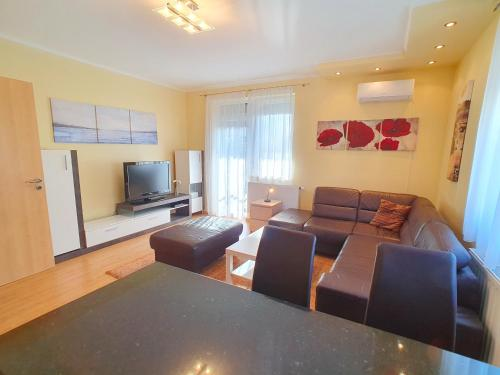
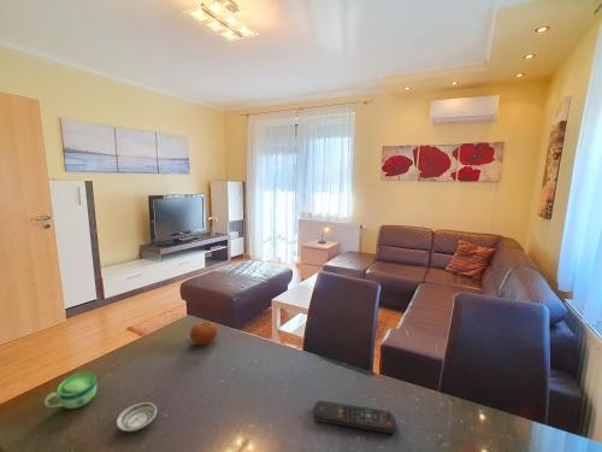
+ saucer [116,401,158,433]
+ cup [43,371,98,410]
+ fruit [189,319,218,346]
+ remote control [312,399,397,435]
